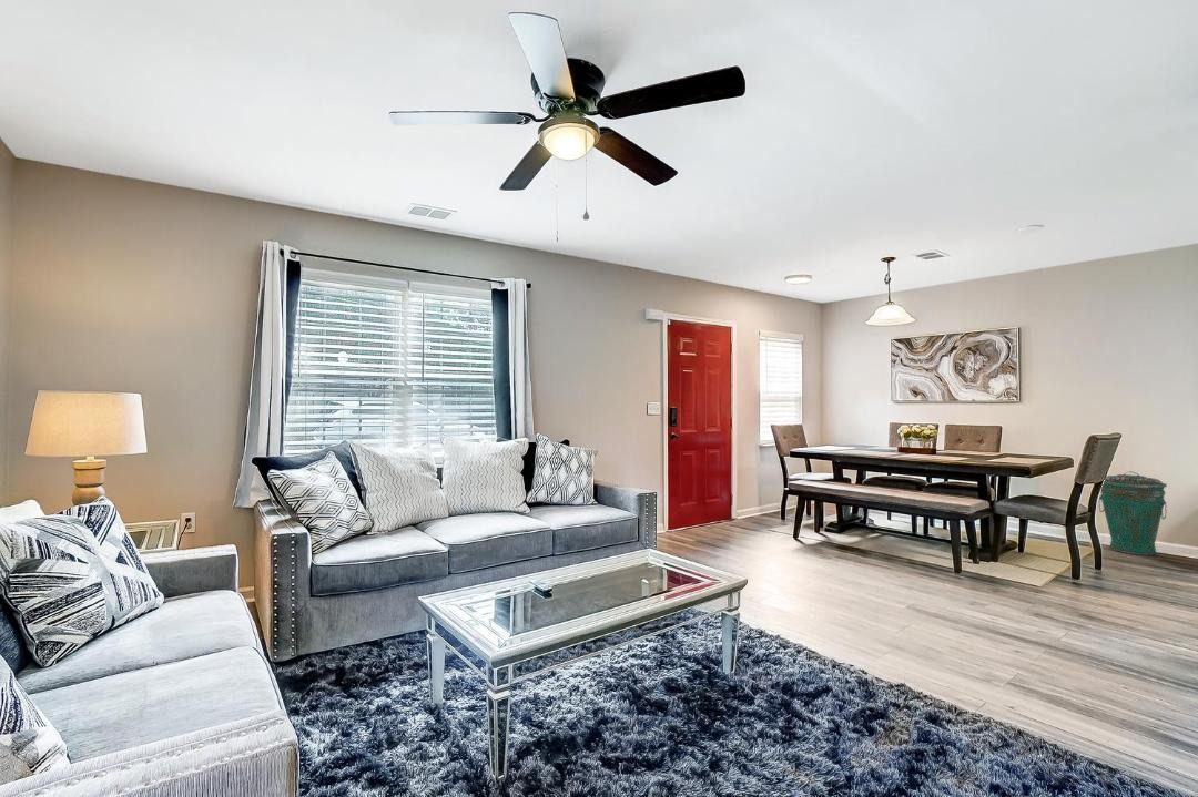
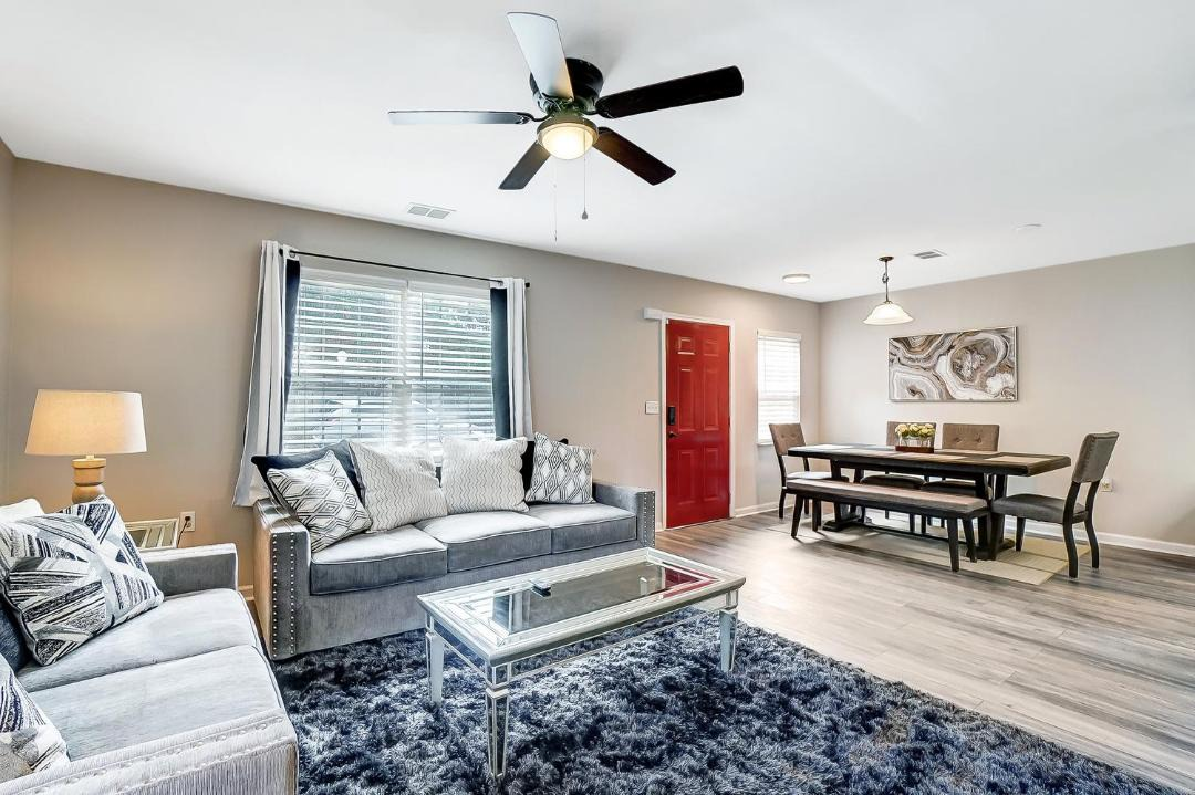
- trash can [1098,471,1168,556]
